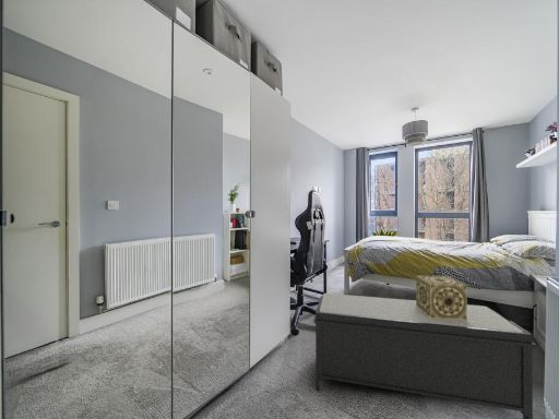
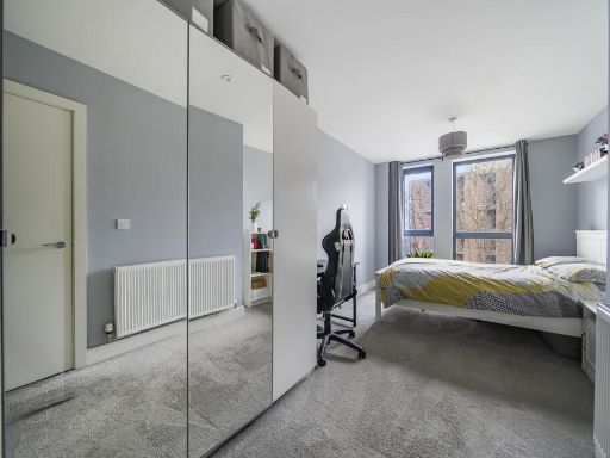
- bench [313,292,537,419]
- decorative box [415,275,468,320]
